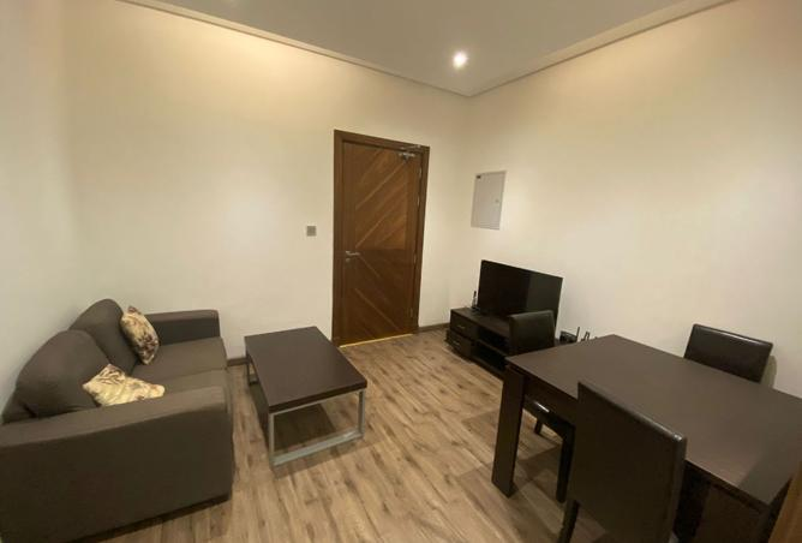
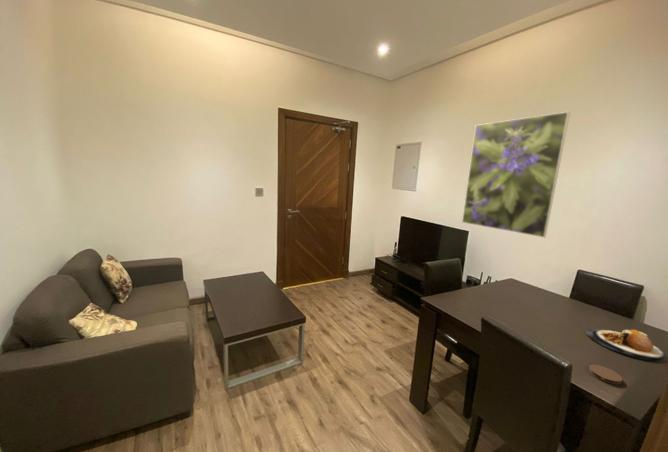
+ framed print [461,111,571,238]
+ plate [585,327,665,361]
+ coaster [587,364,623,385]
